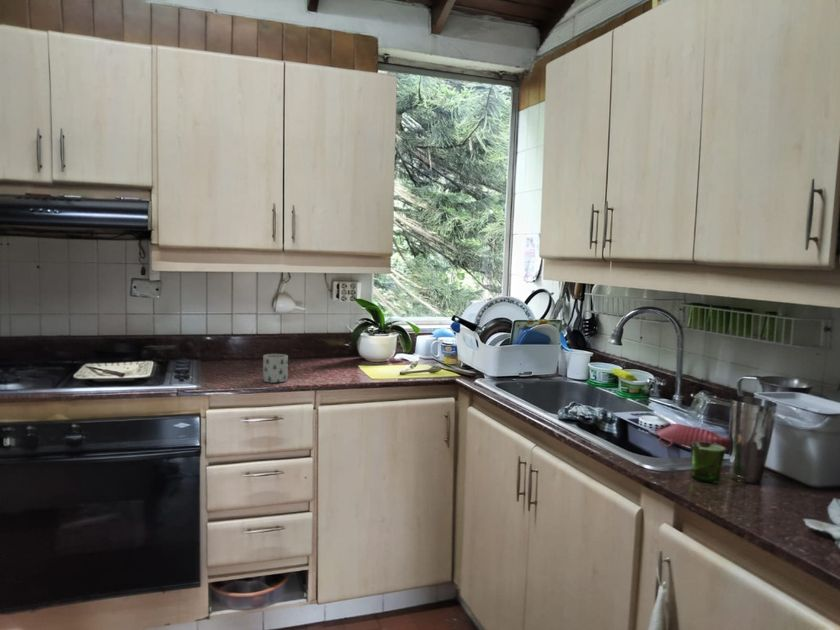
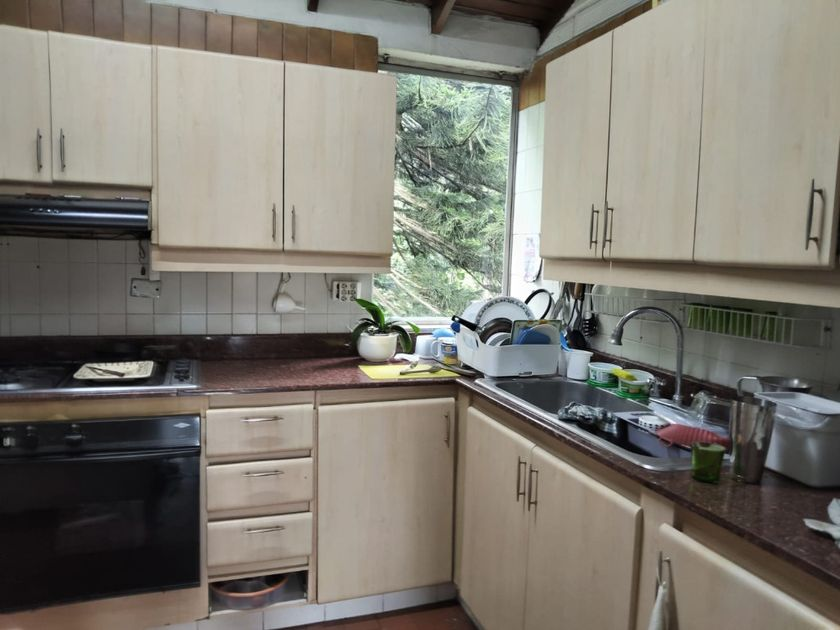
- mug [262,353,289,384]
